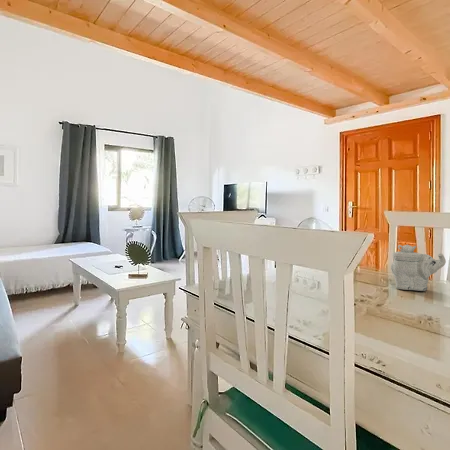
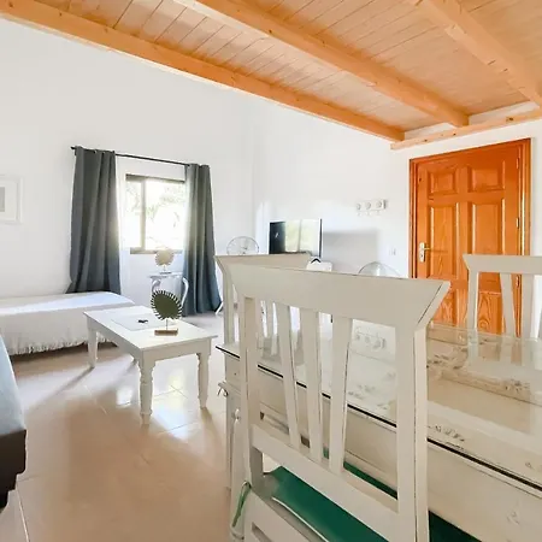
- teapot [390,244,447,292]
